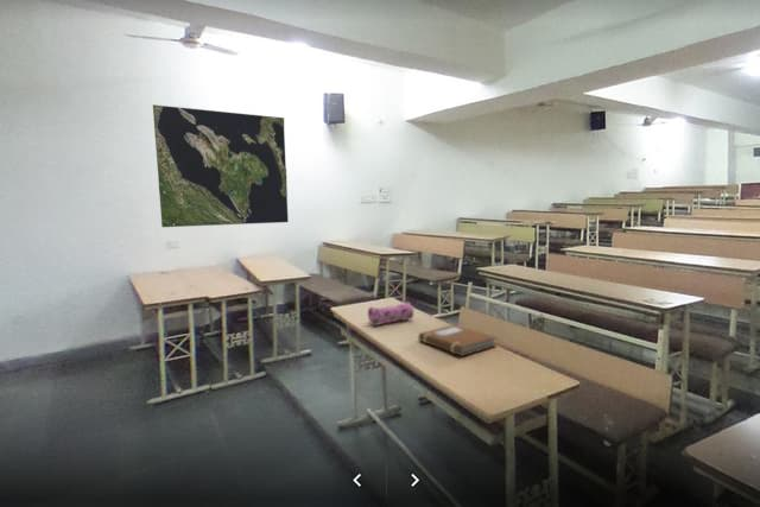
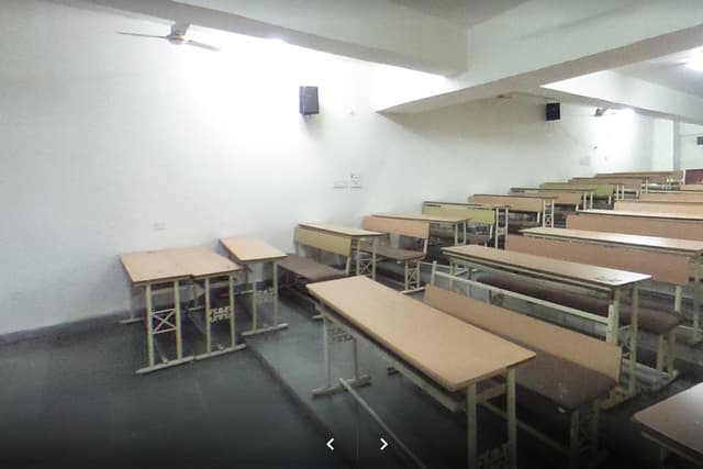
- world map [152,103,290,228]
- notebook [417,324,498,356]
- pencil case [367,300,416,327]
